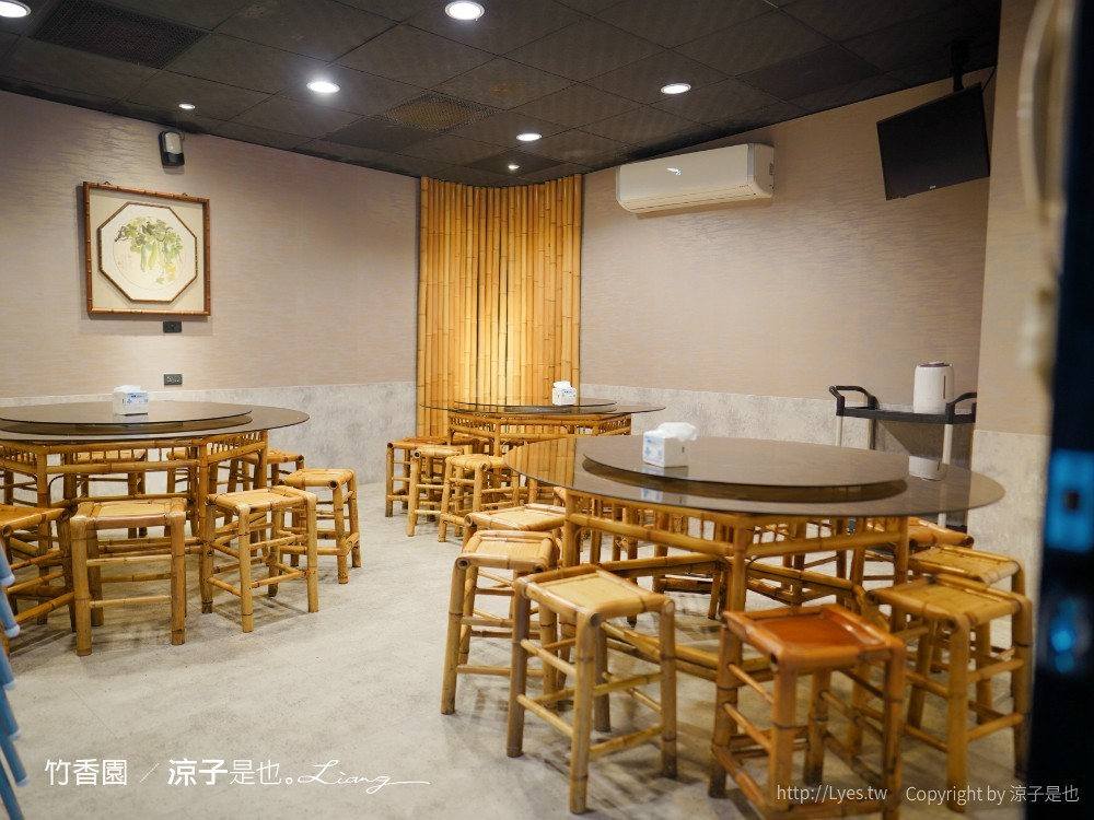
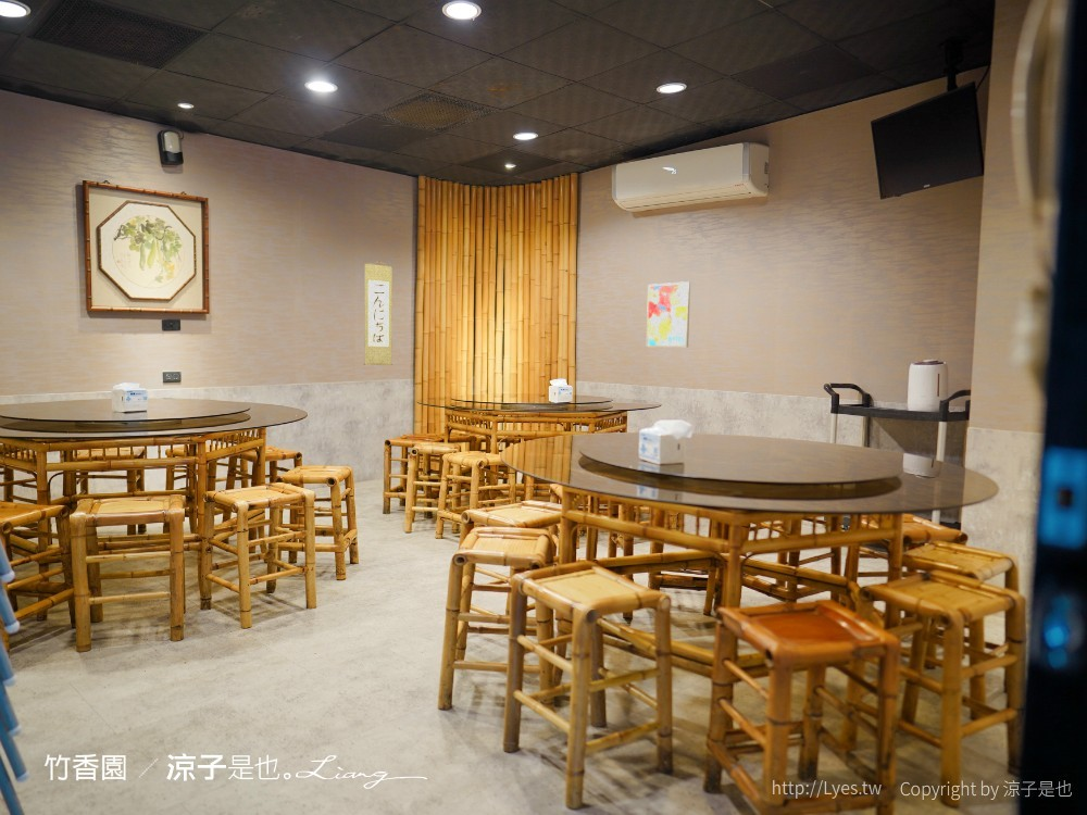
+ wall scroll [363,260,393,366]
+ wall art [646,280,691,348]
